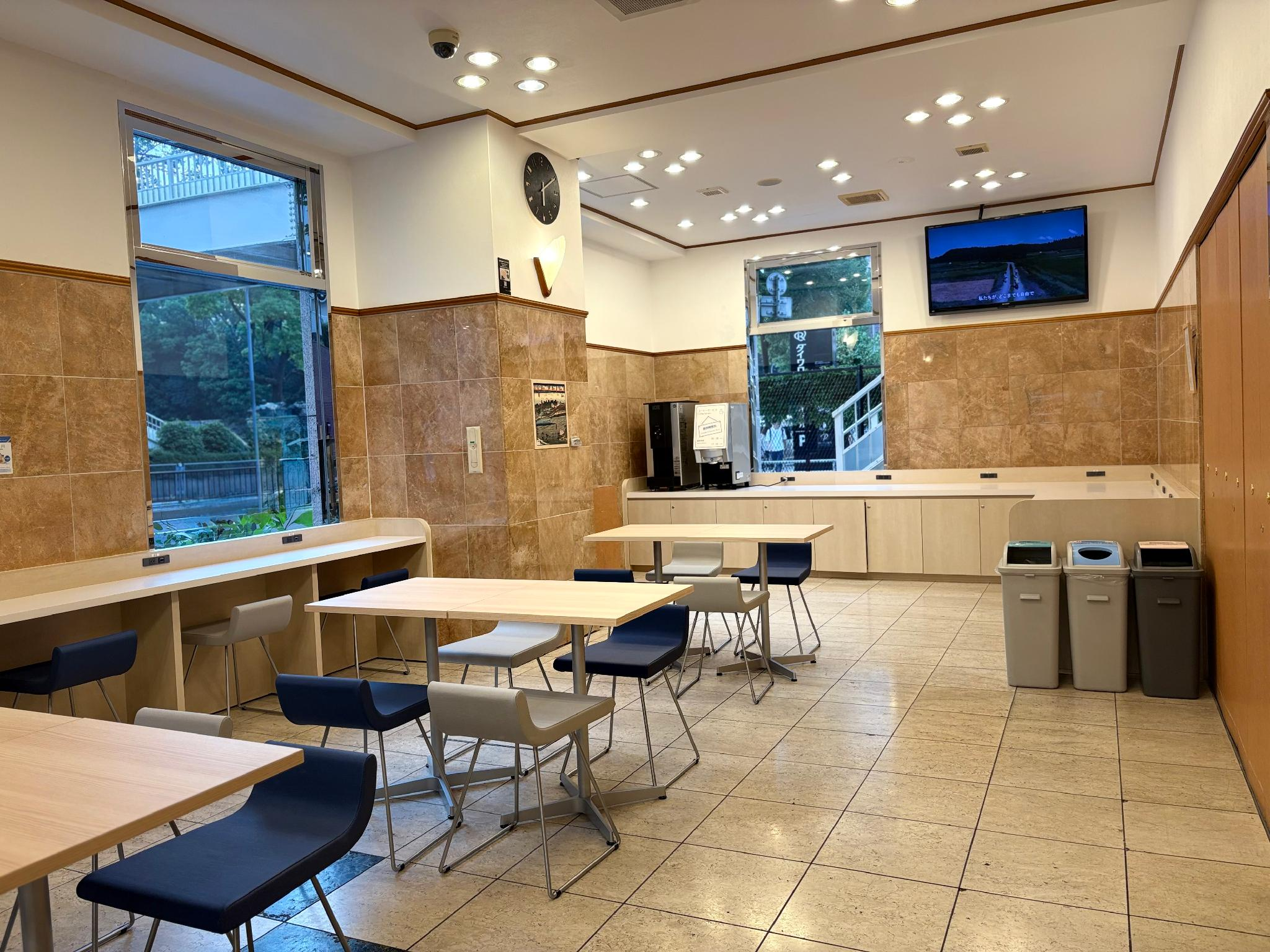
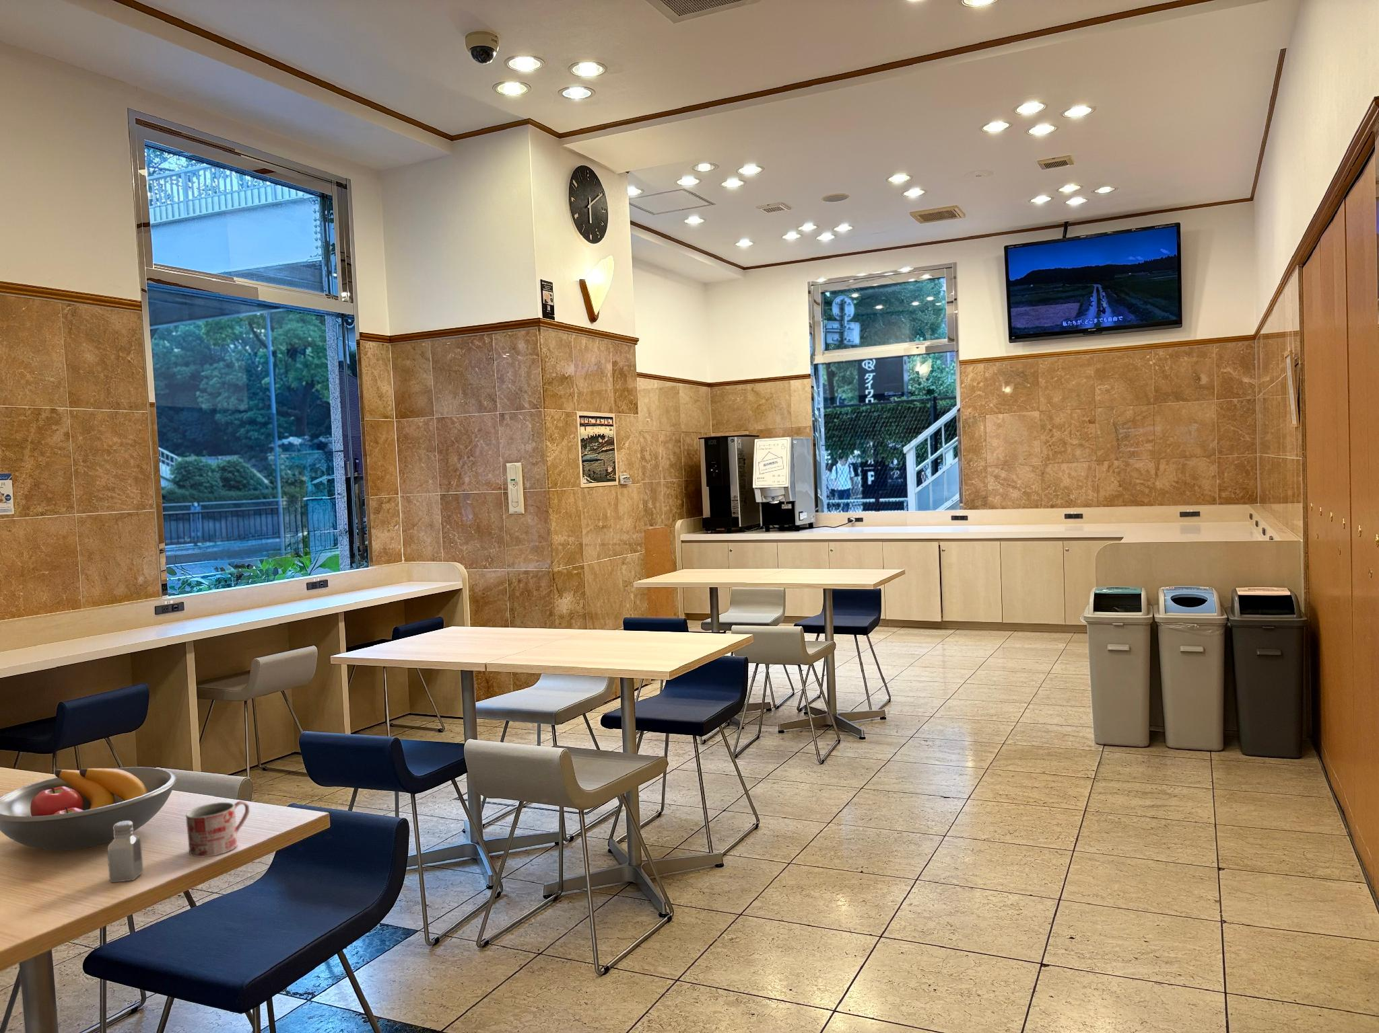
+ fruit bowl [0,767,178,851]
+ mug [186,801,251,857]
+ saltshaker [107,821,143,883]
